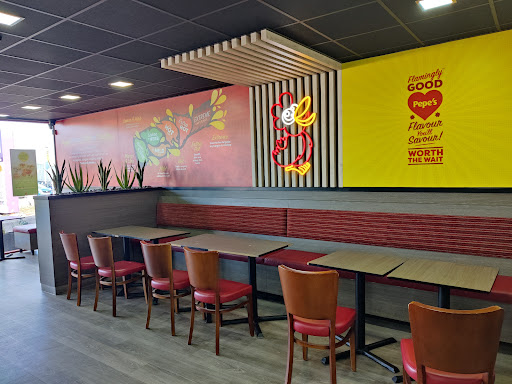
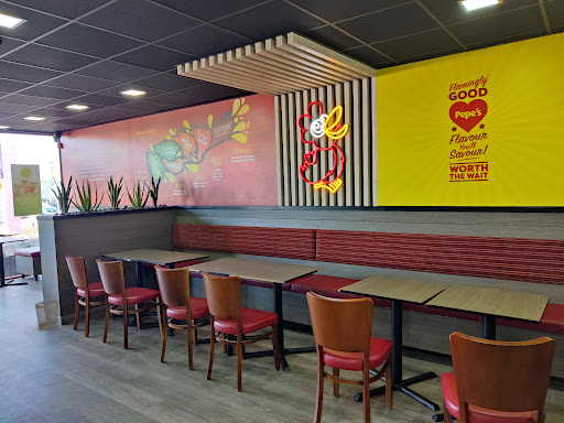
+ wastebasket [34,300,59,330]
